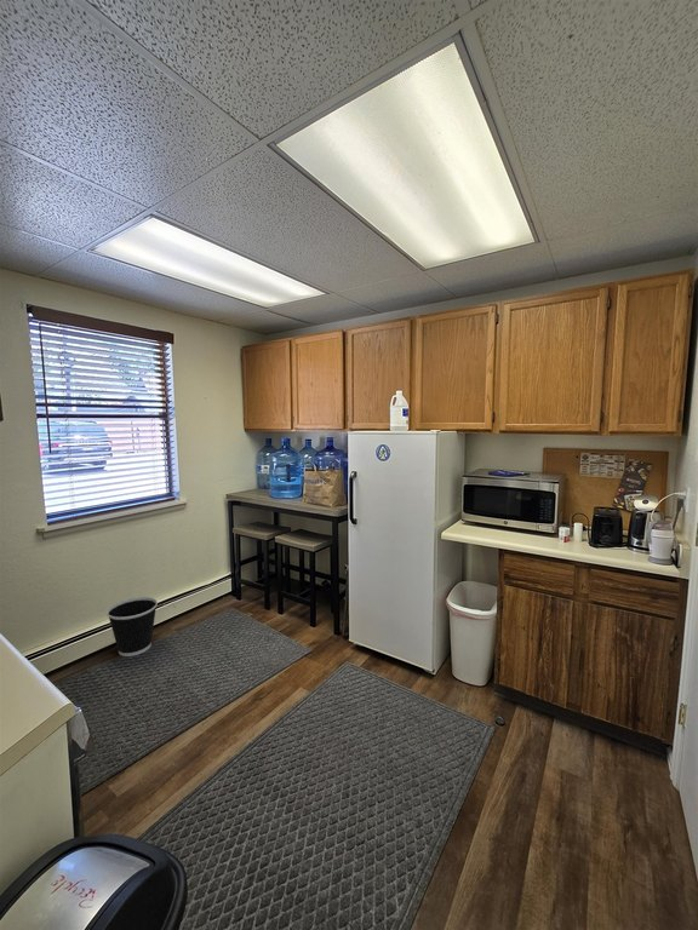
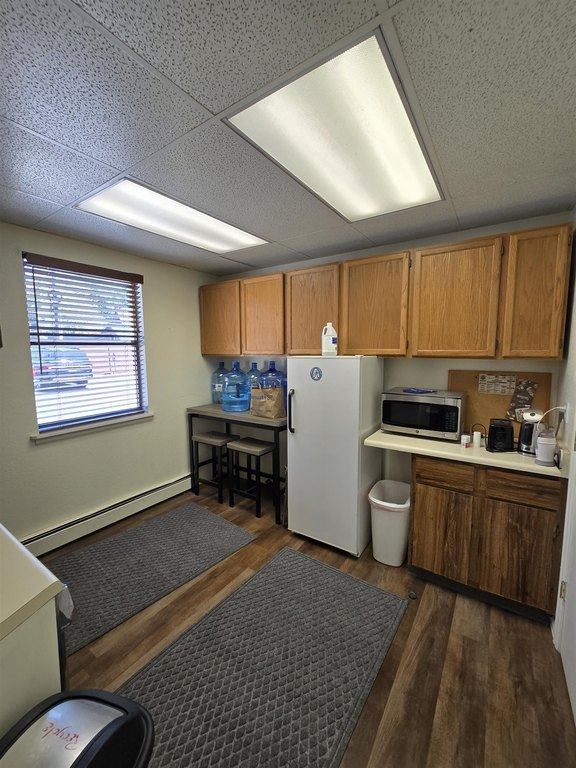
- wastebasket [105,596,159,658]
